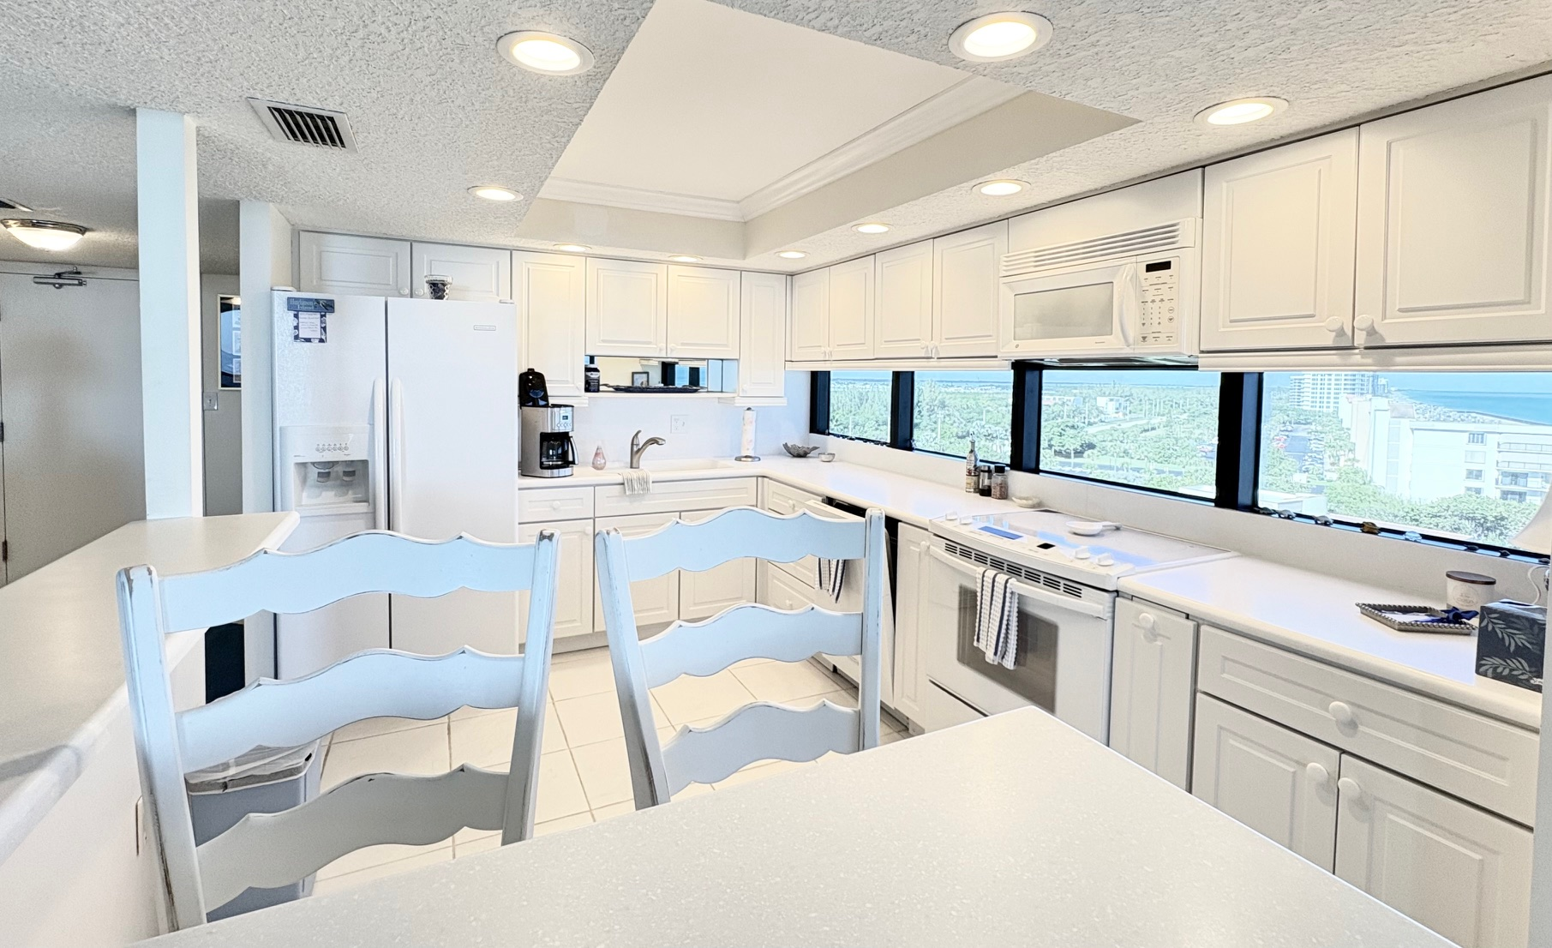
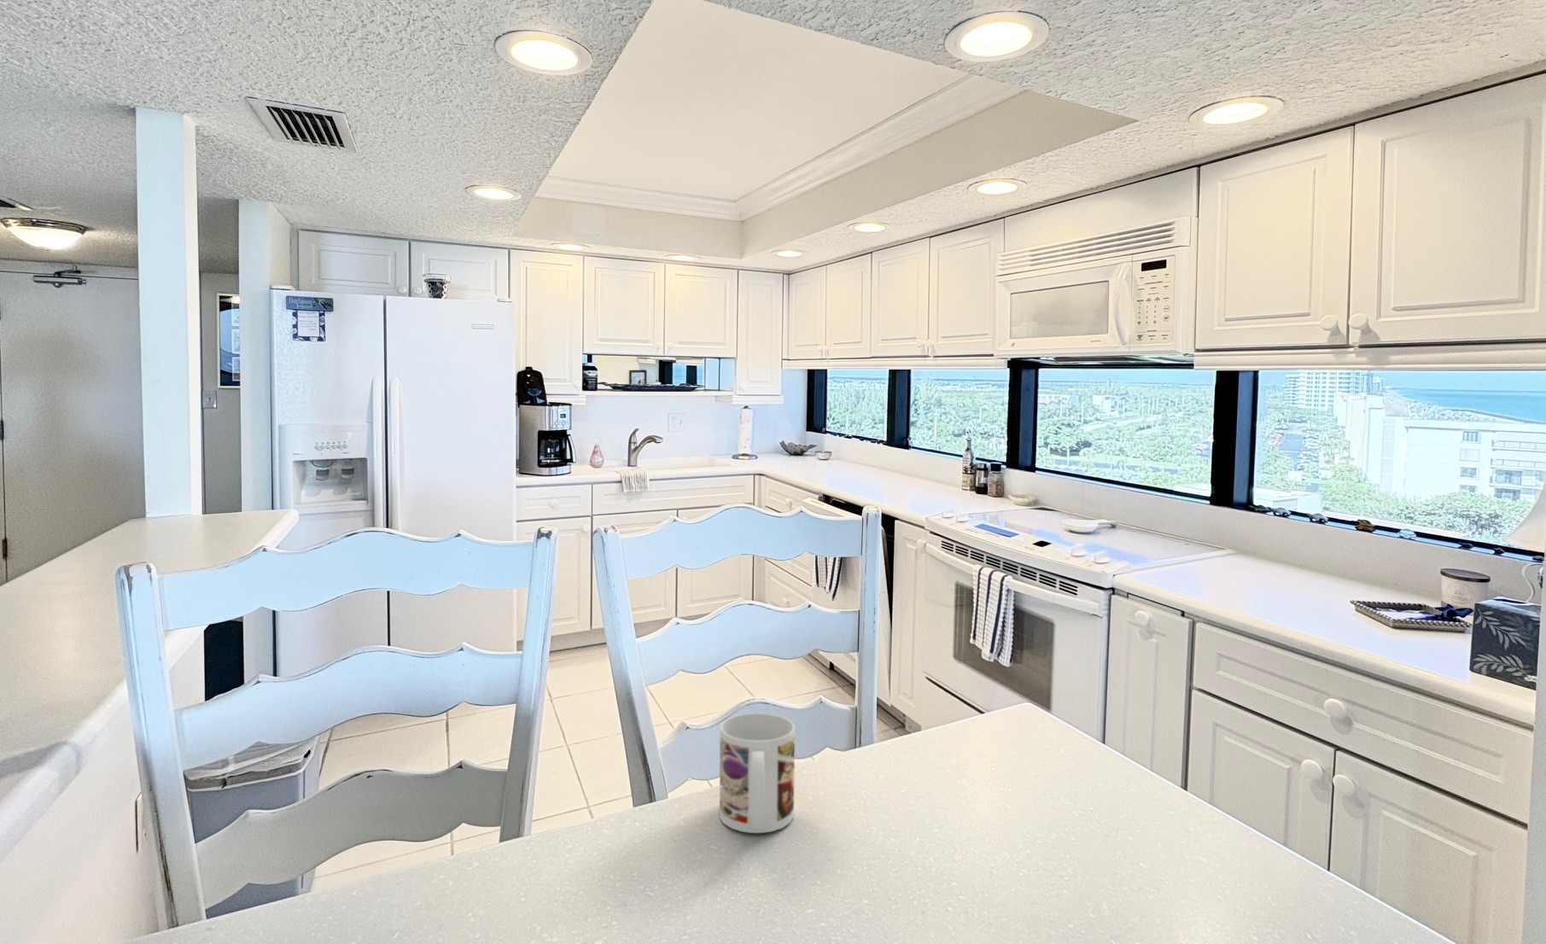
+ mug [719,712,795,834]
